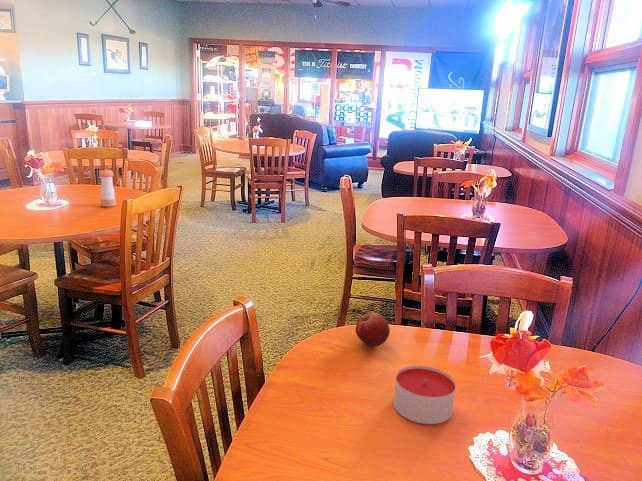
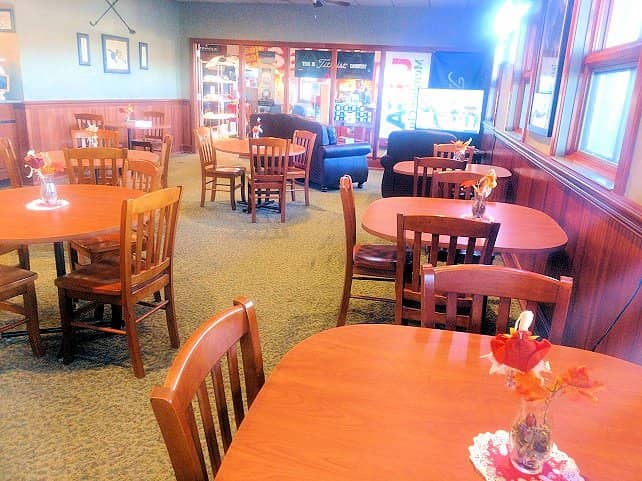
- pepper shaker [98,168,117,208]
- fruit [355,311,391,347]
- candle [392,365,457,425]
